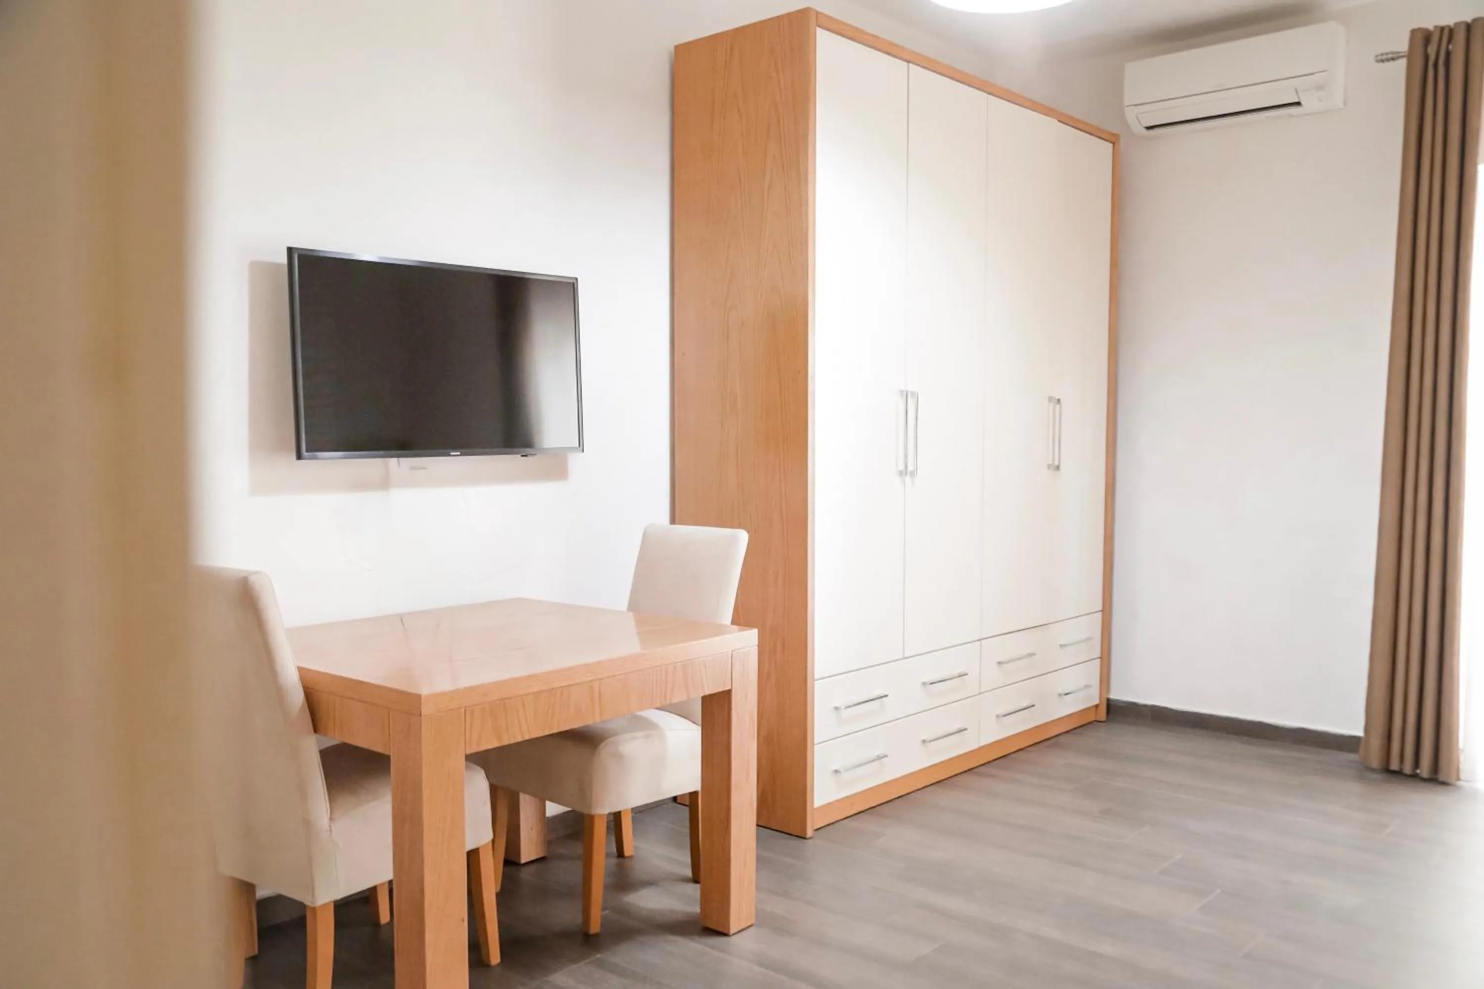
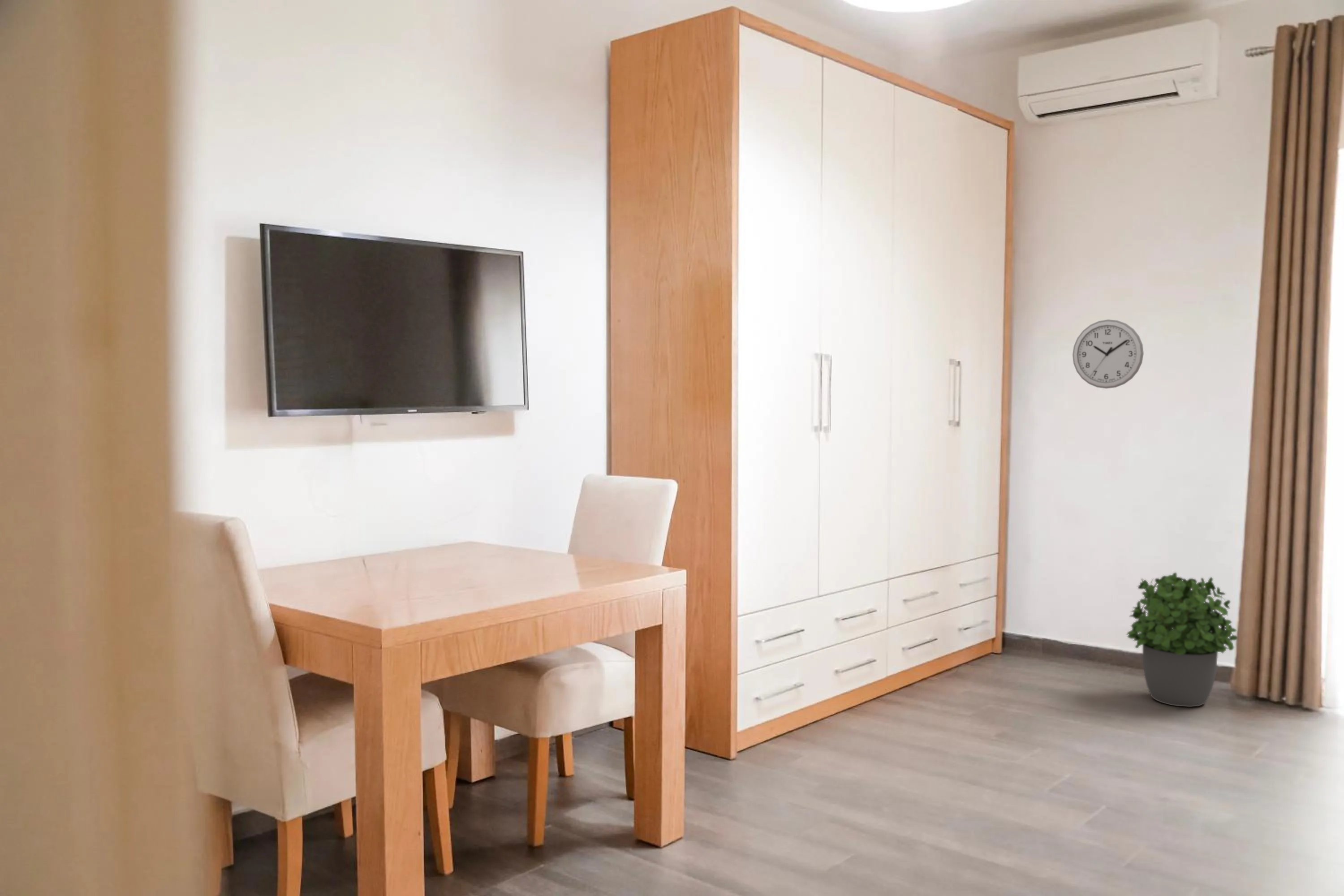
+ potted plant [1126,572,1238,707]
+ wall clock [1072,319,1144,389]
